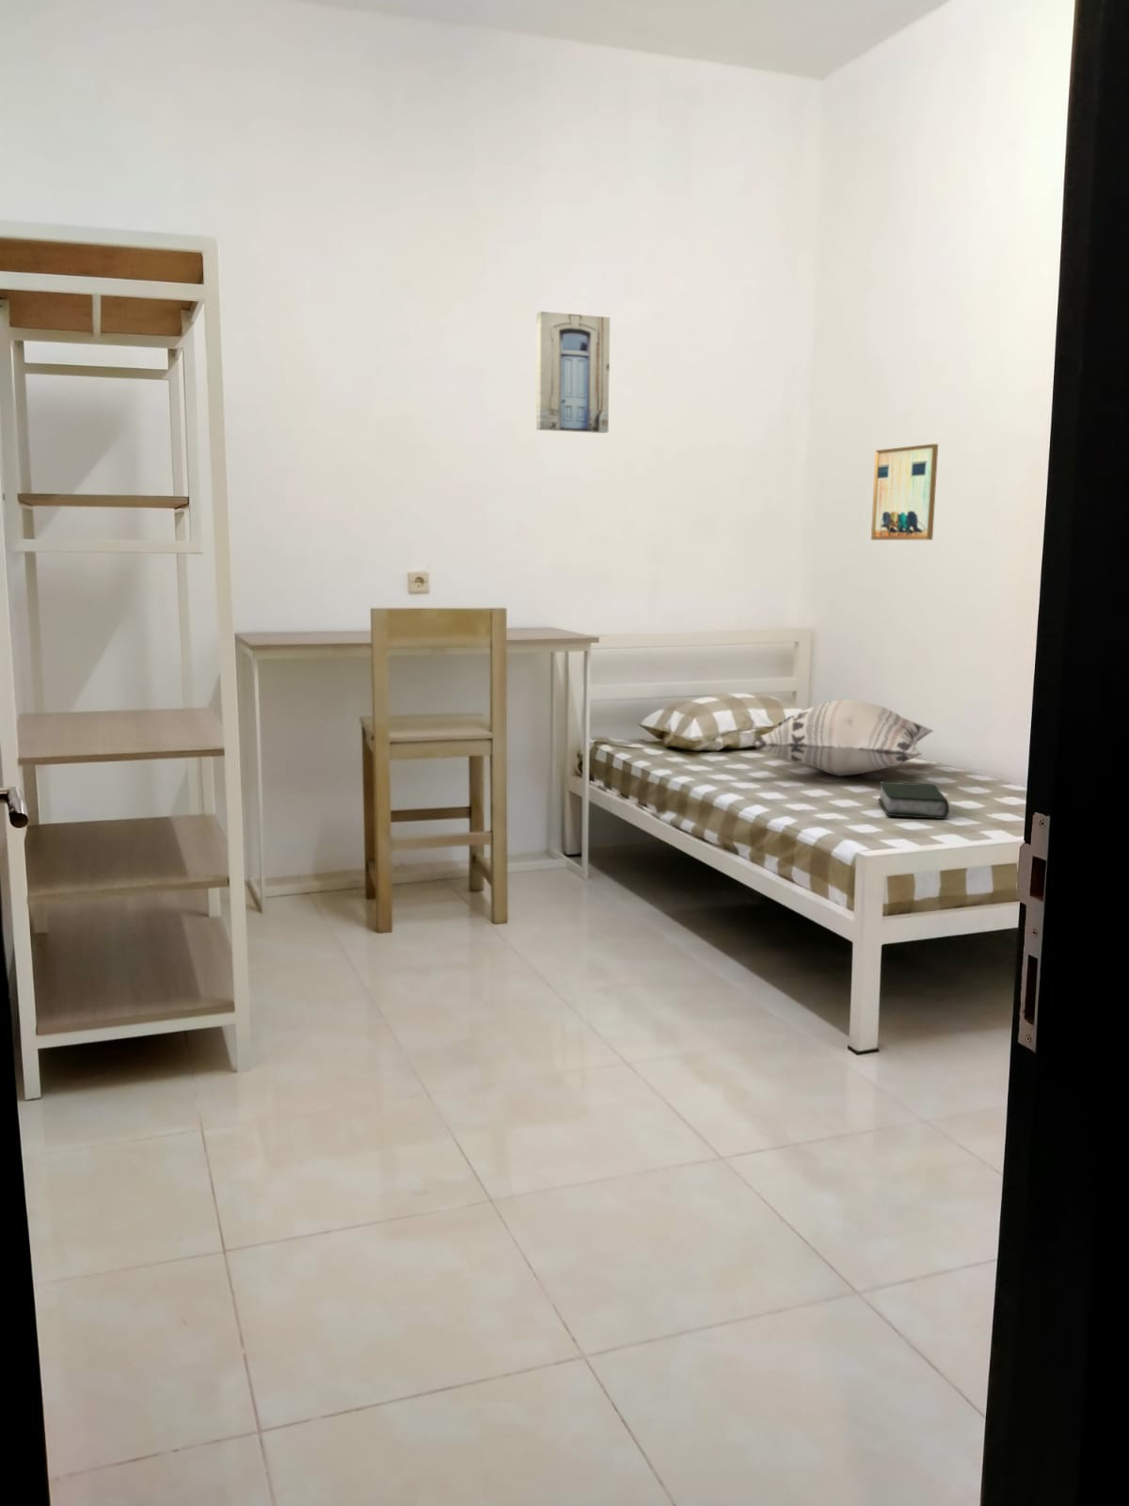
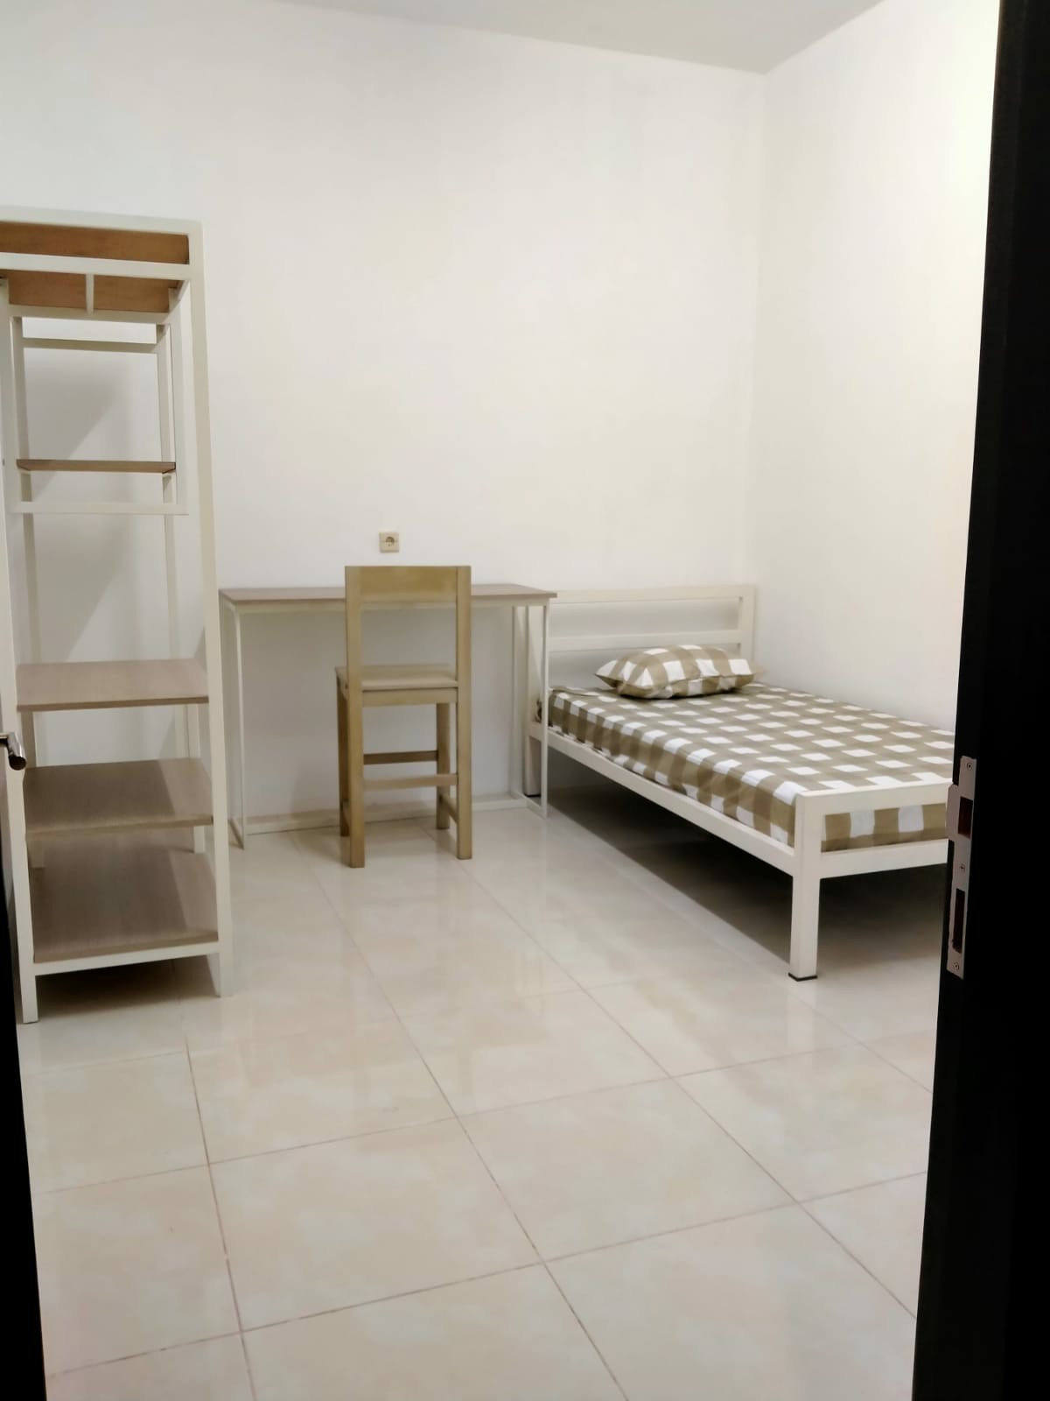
- decorative pillow [751,698,935,778]
- wall art [870,443,939,541]
- book [876,780,950,819]
- wall art [535,311,611,434]
